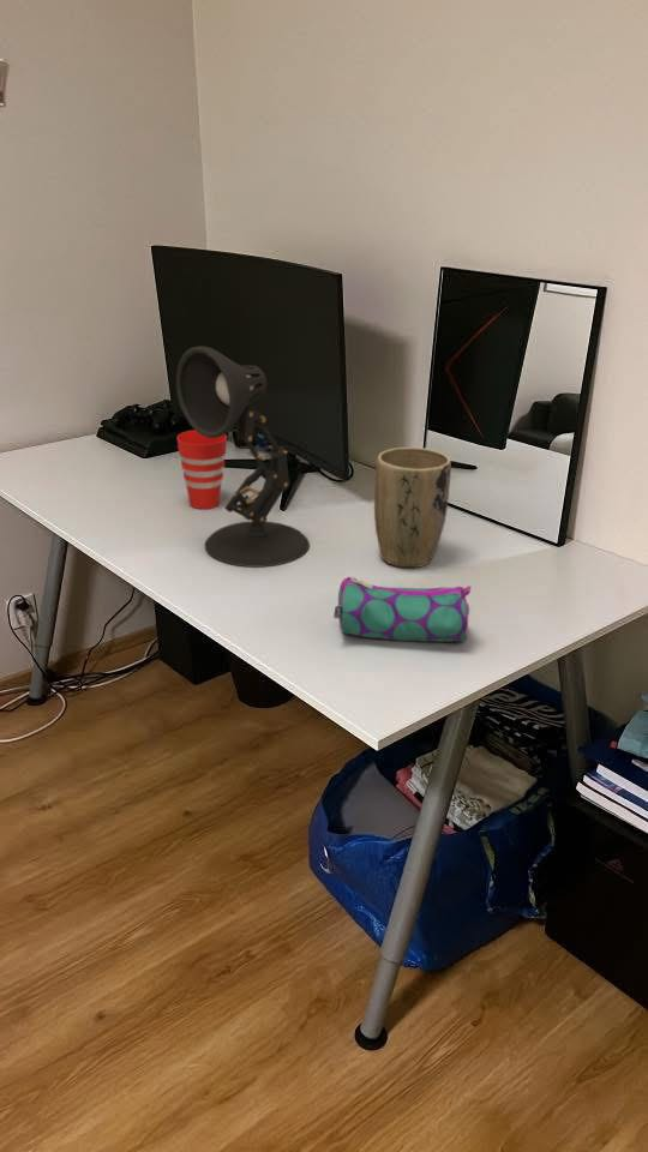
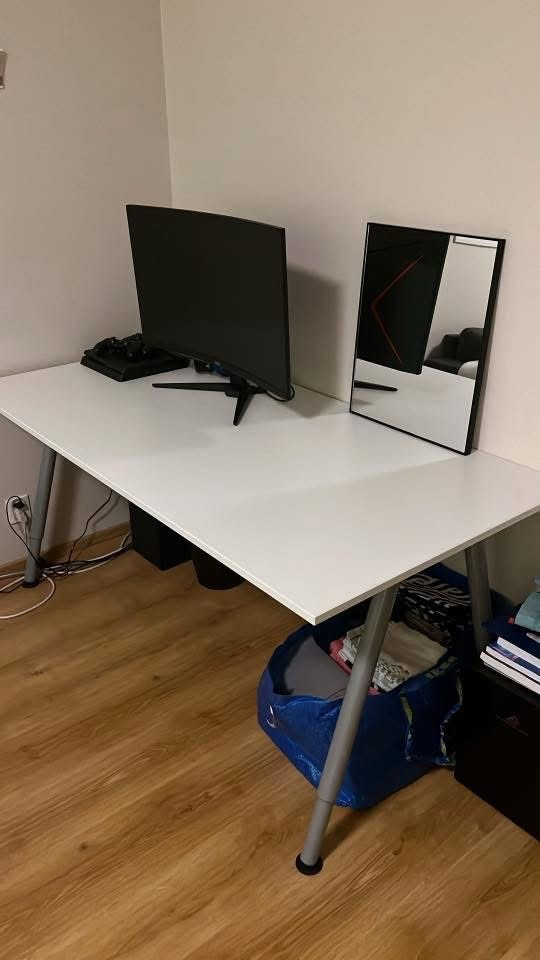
- desk lamp [175,344,311,569]
- cup [176,430,228,510]
- plant pot [373,446,452,569]
- pencil case [332,576,473,643]
